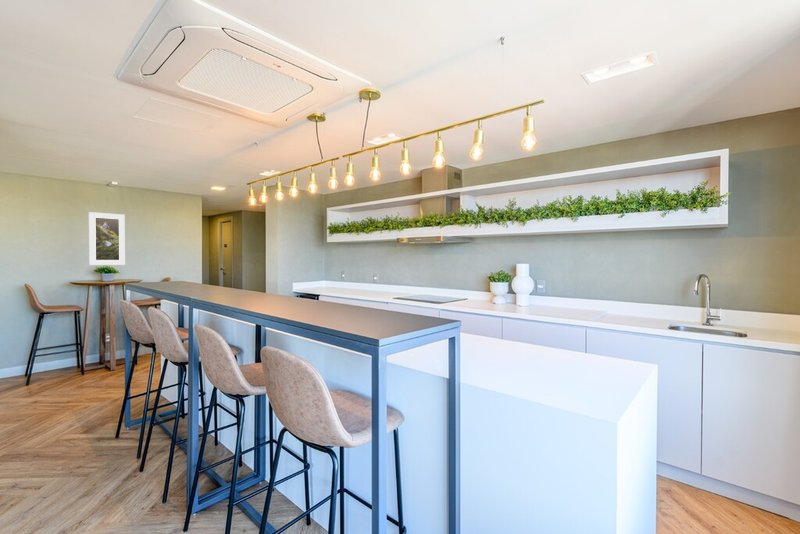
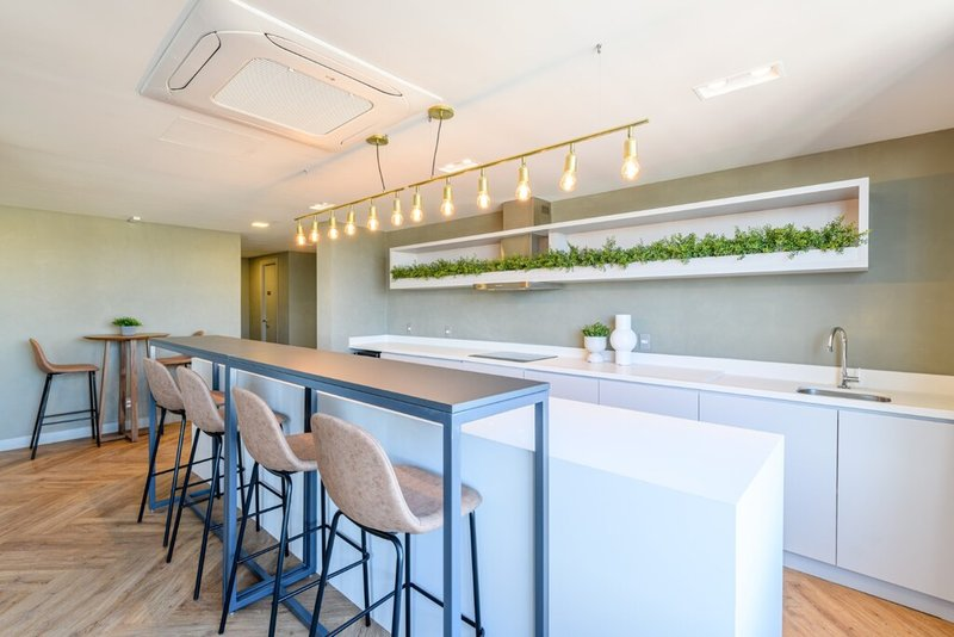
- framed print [88,211,126,266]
